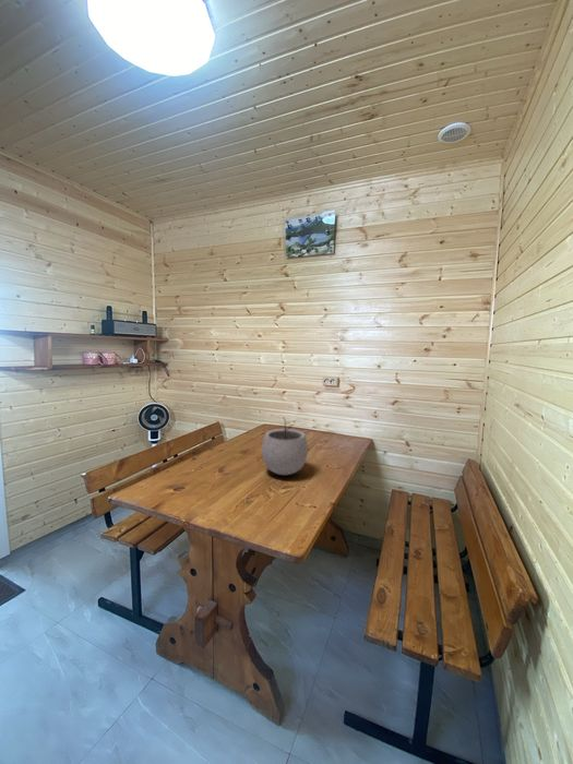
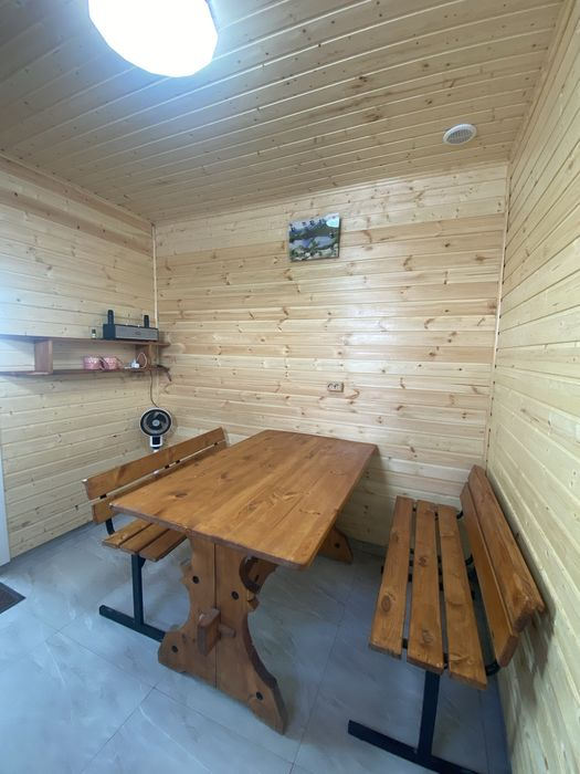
- plant pot [261,417,309,476]
